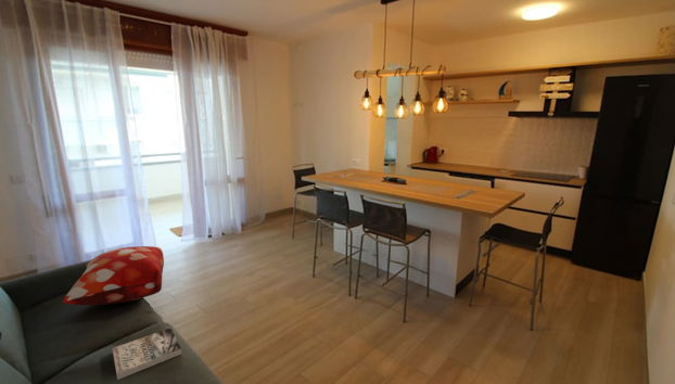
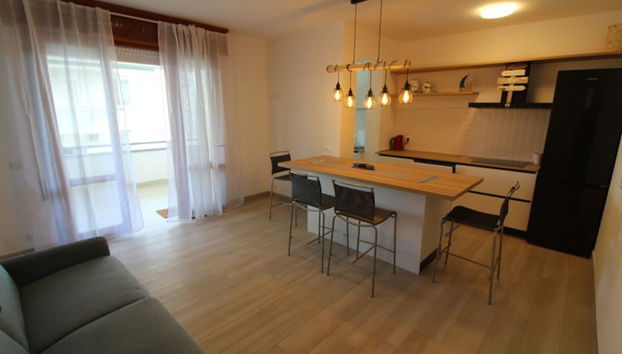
- decorative pillow [62,245,165,306]
- book [112,327,182,381]
